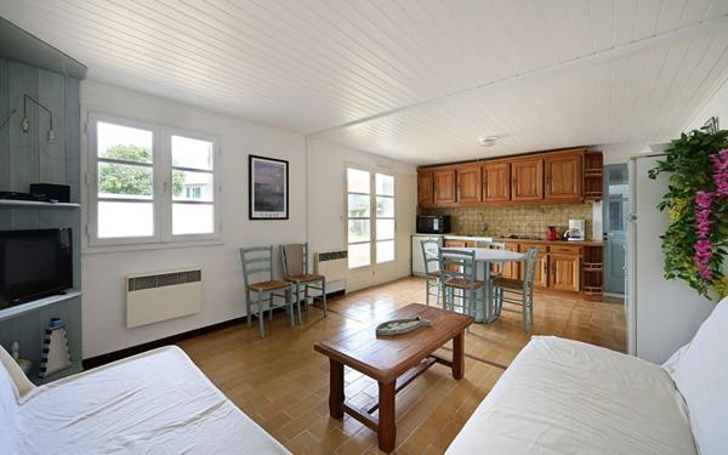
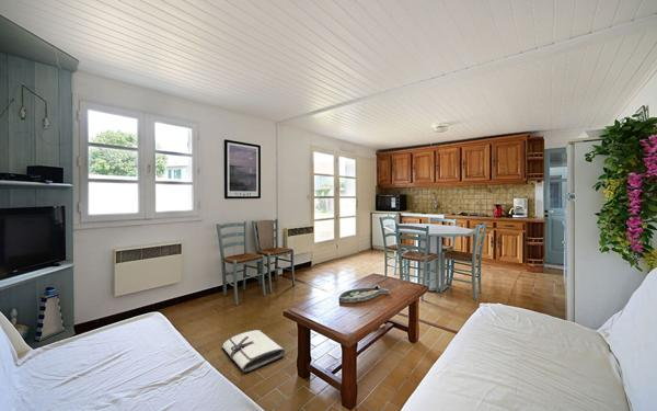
+ tool roll [220,329,286,373]
